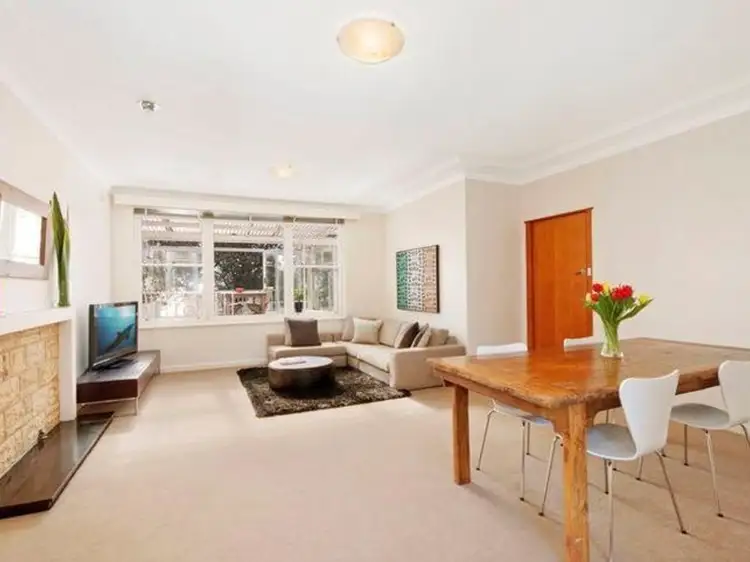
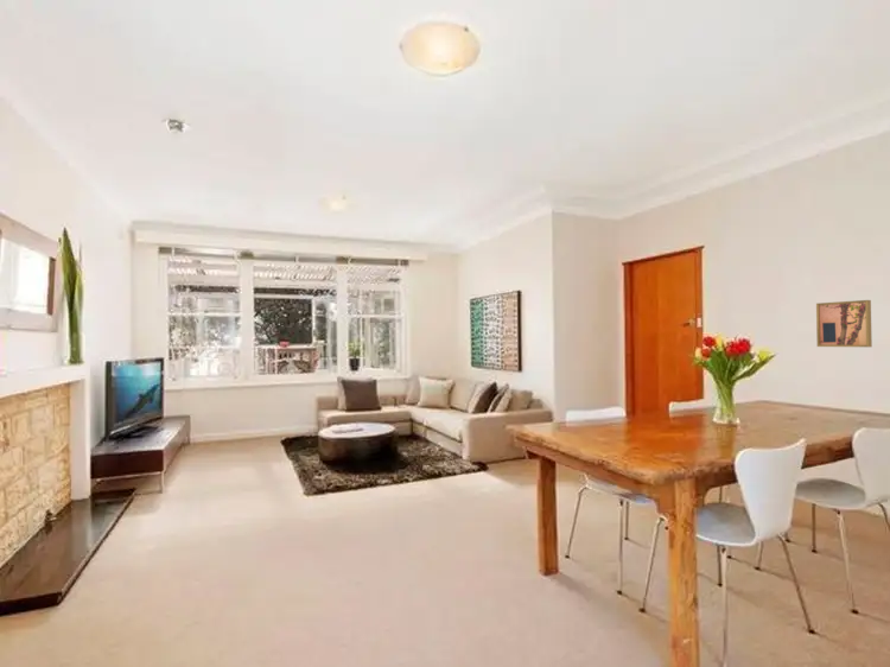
+ wall art [815,299,873,348]
